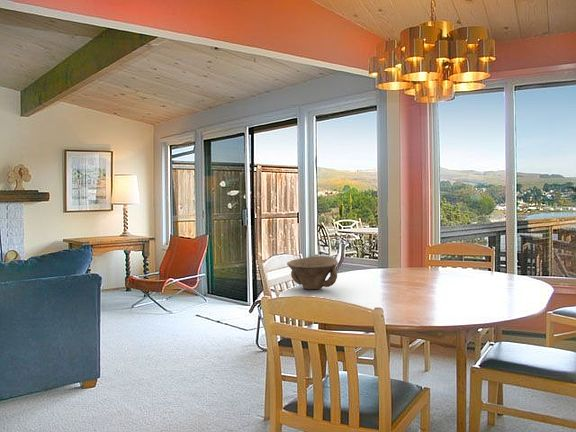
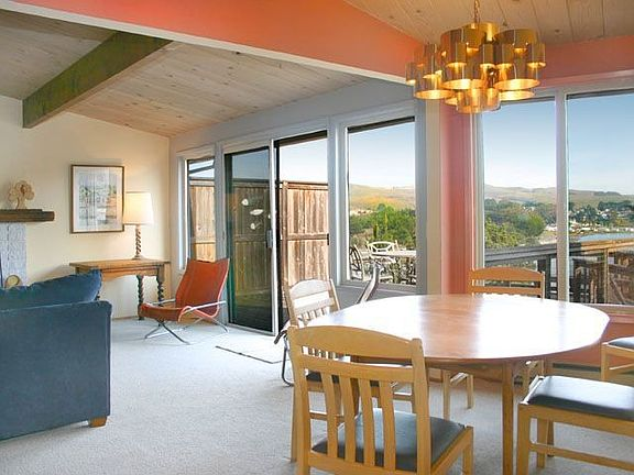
- bowl [286,255,339,290]
